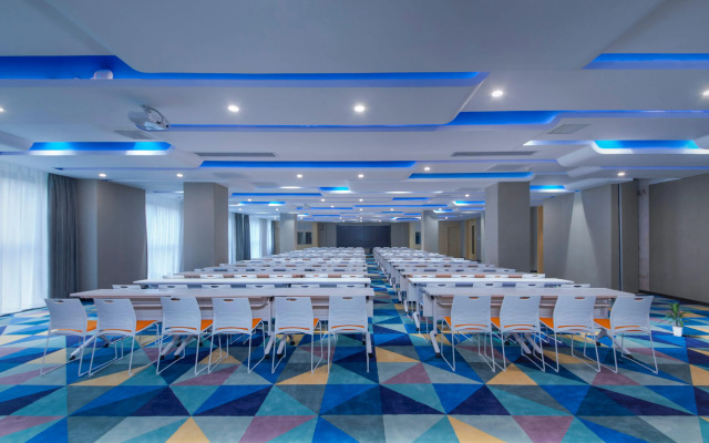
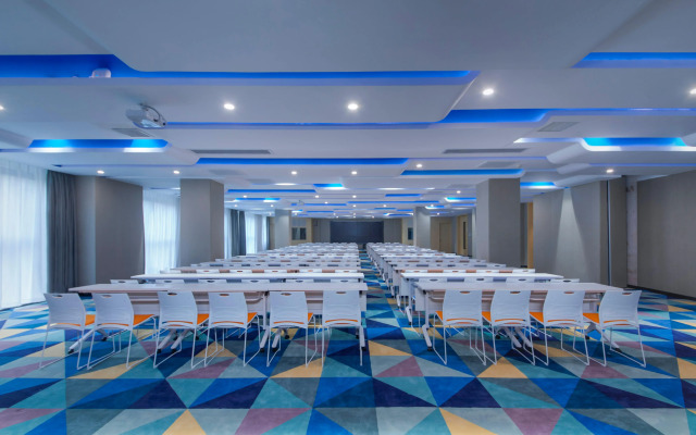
- indoor plant [658,301,693,338]
